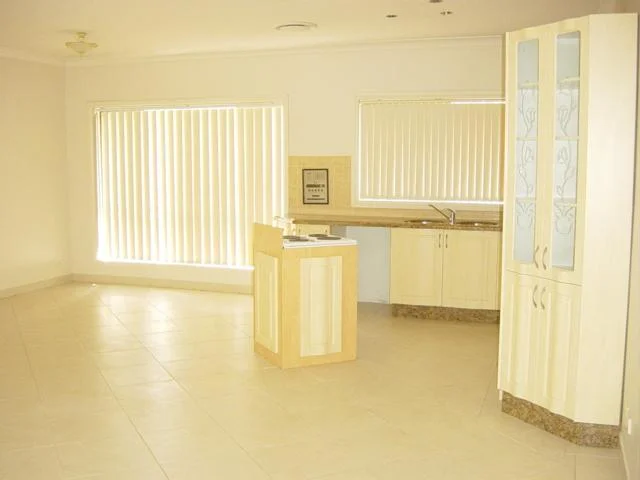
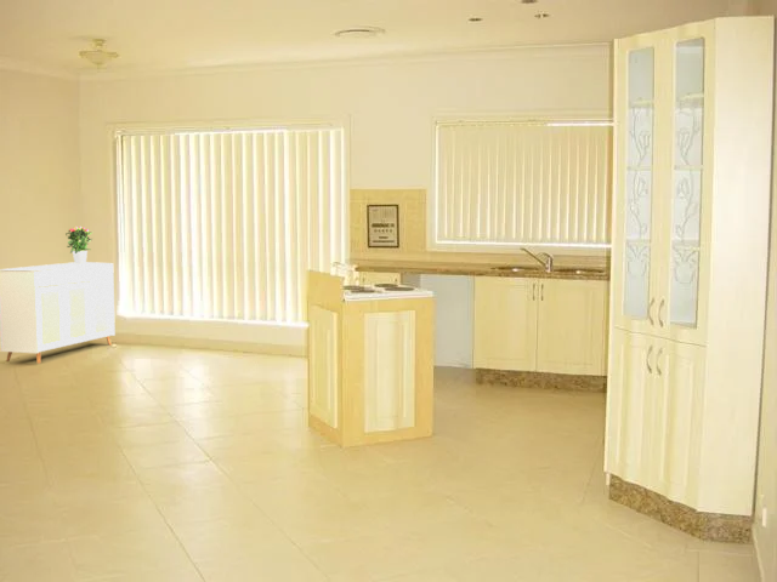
+ potted flower [64,226,95,264]
+ sideboard [0,261,117,365]
